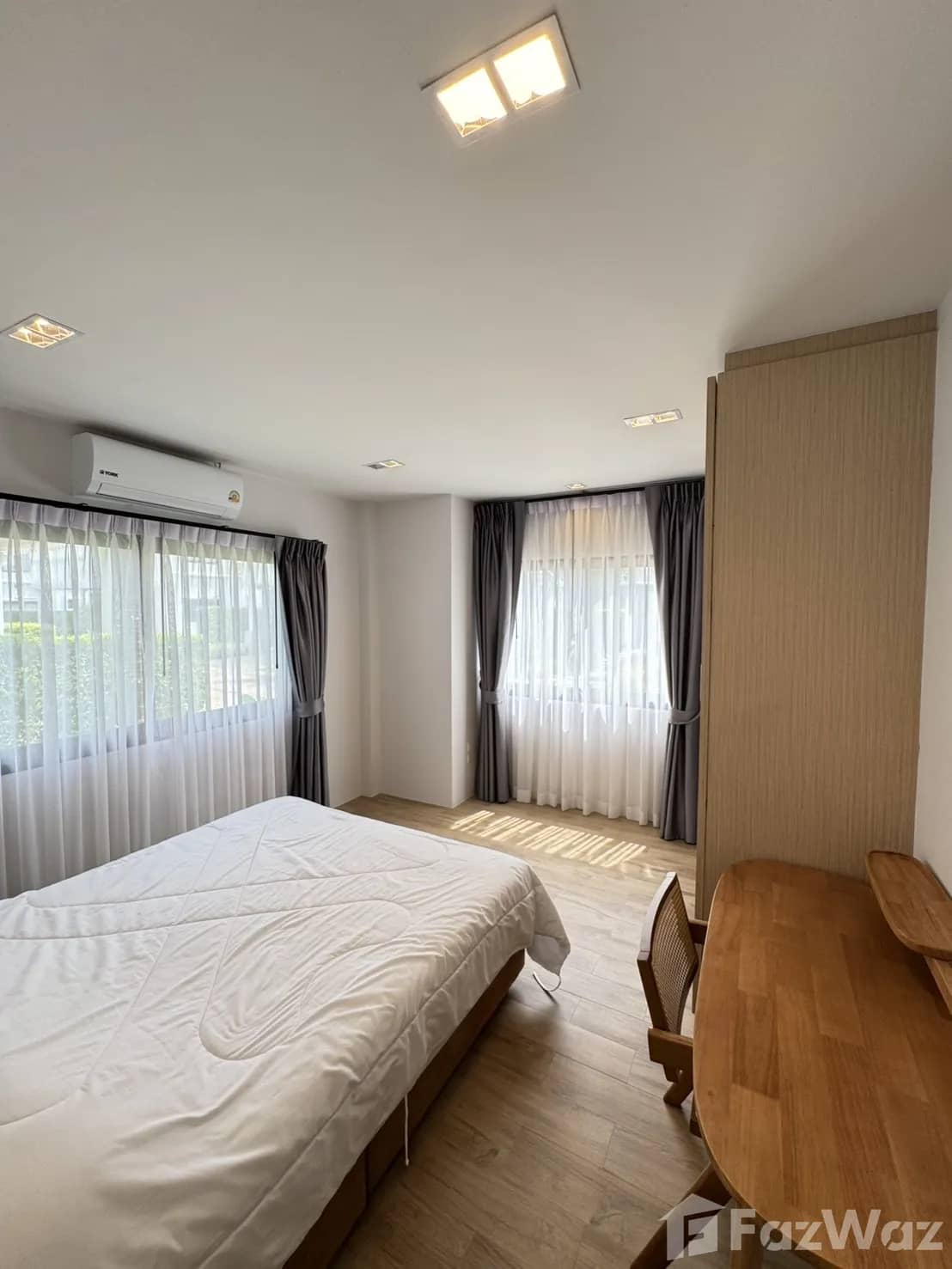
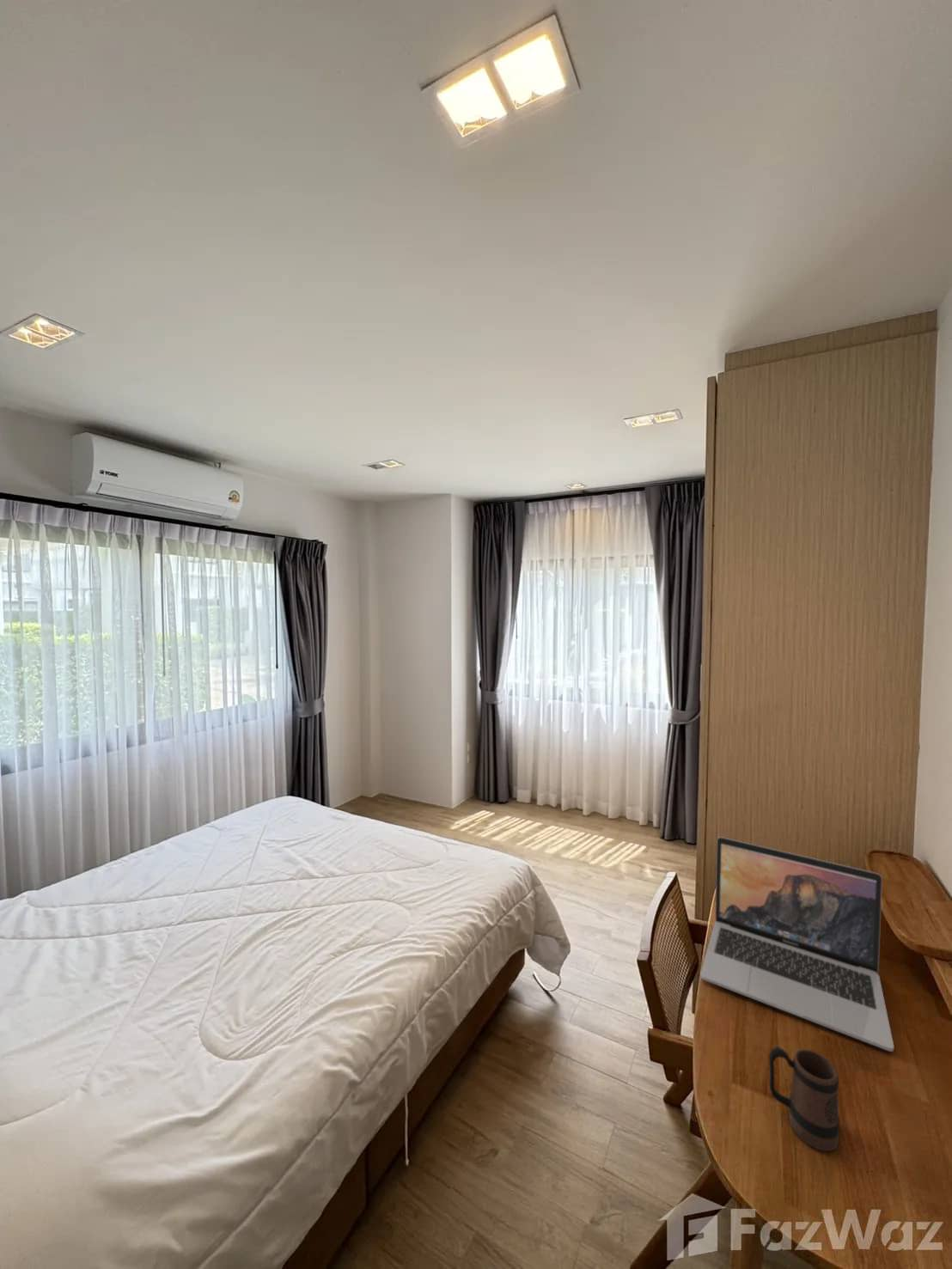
+ laptop [699,836,894,1052]
+ mug [768,1046,840,1152]
